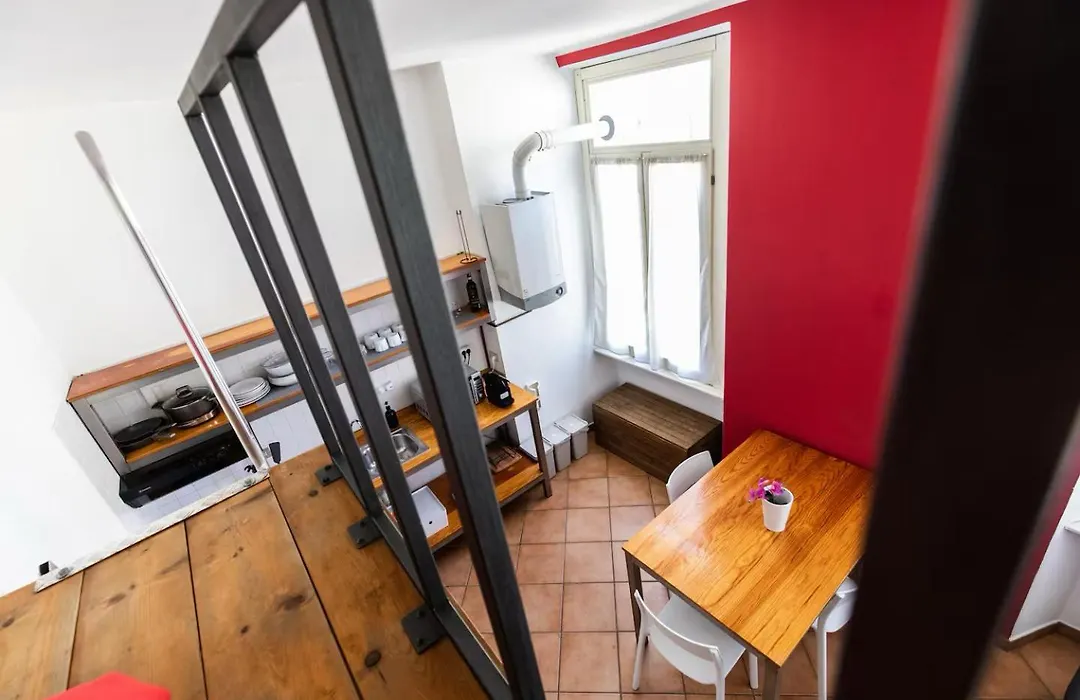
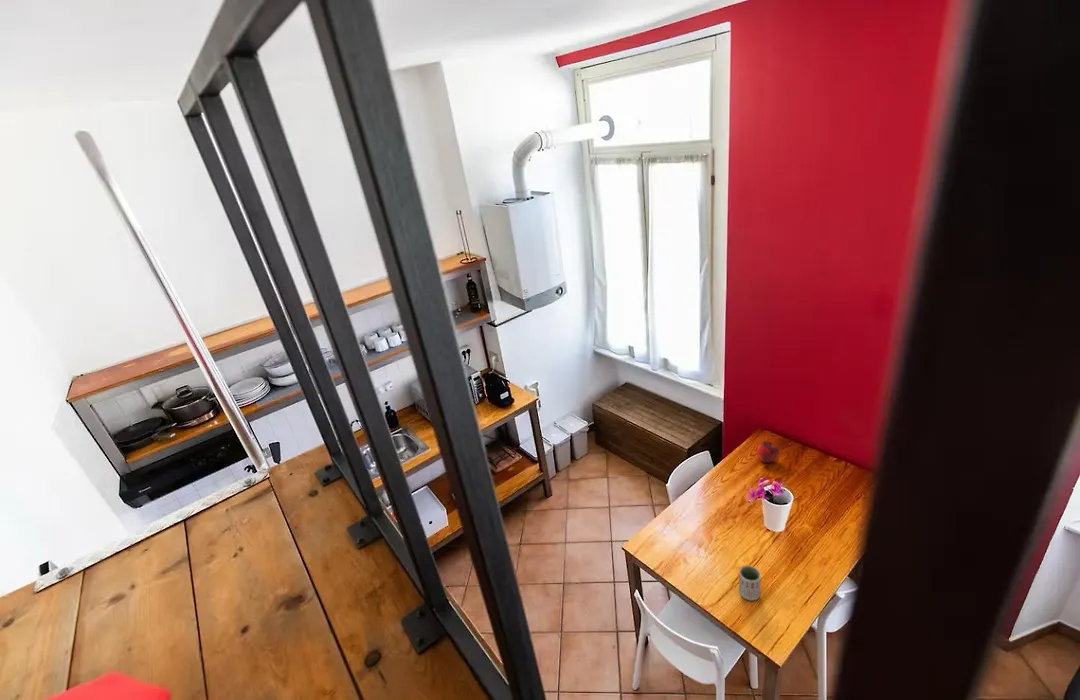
+ cup [738,565,762,601]
+ apple [756,440,780,464]
